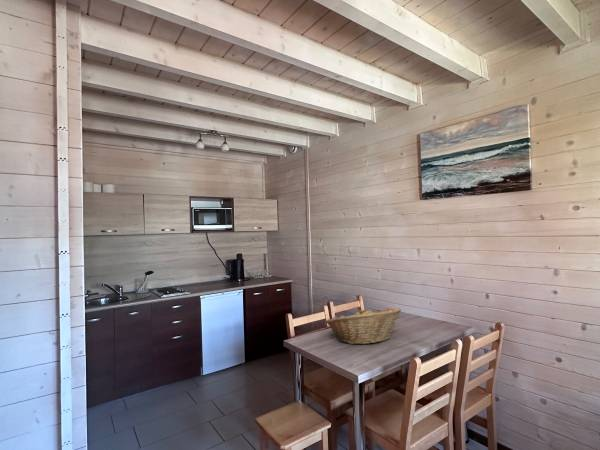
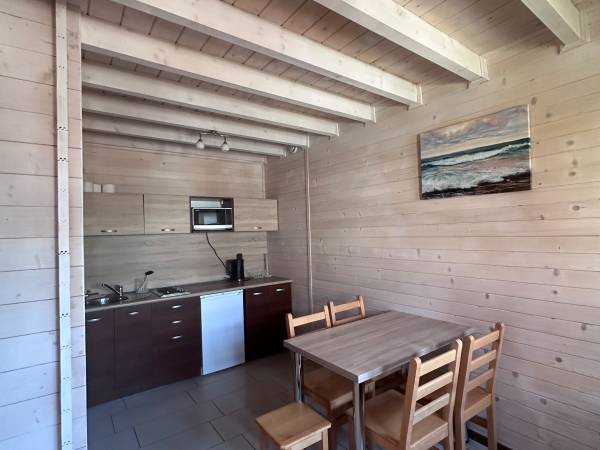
- fruit basket [324,307,402,345]
